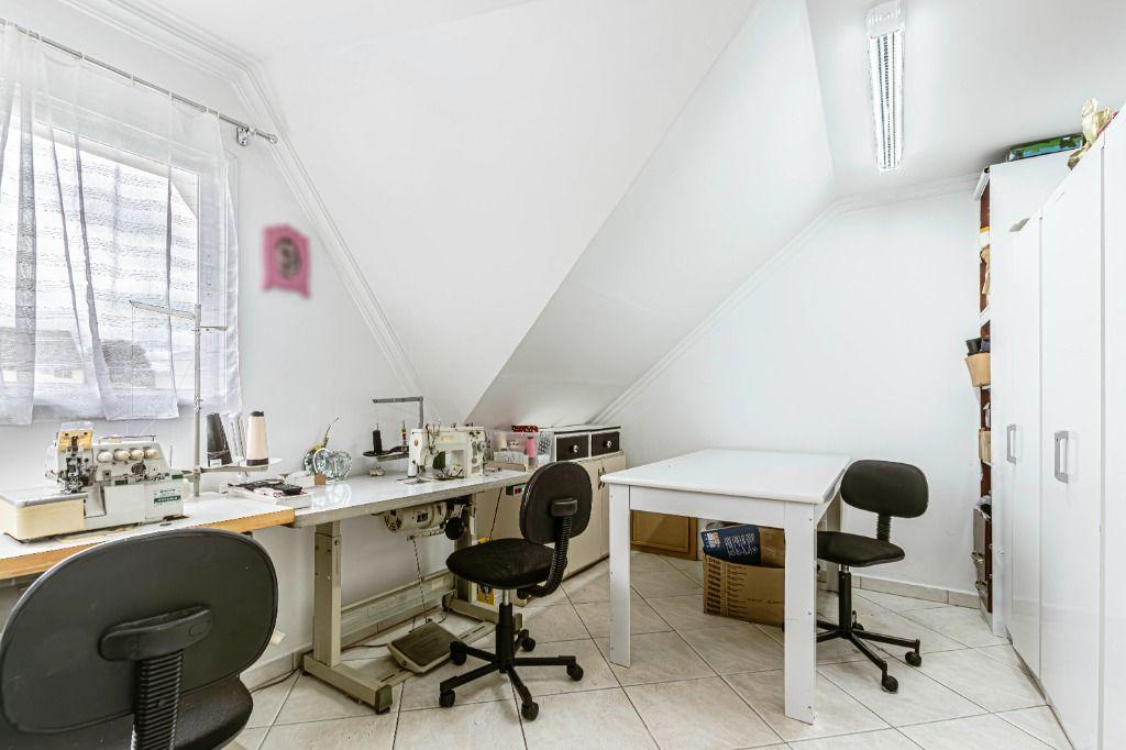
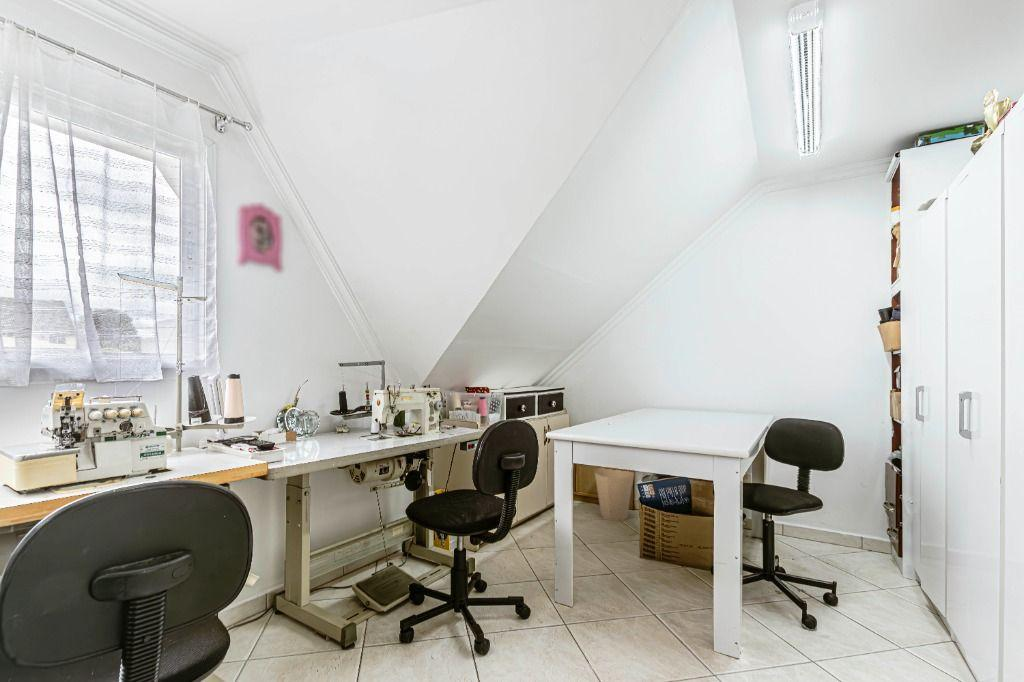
+ trash can [594,467,635,522]
